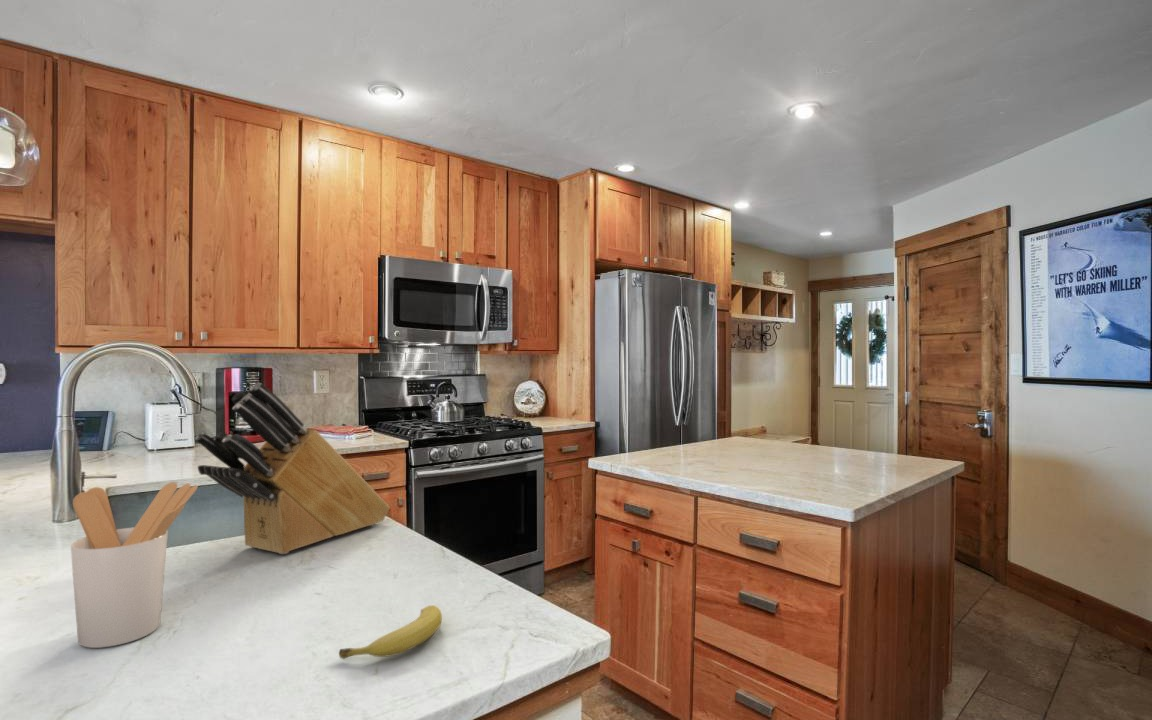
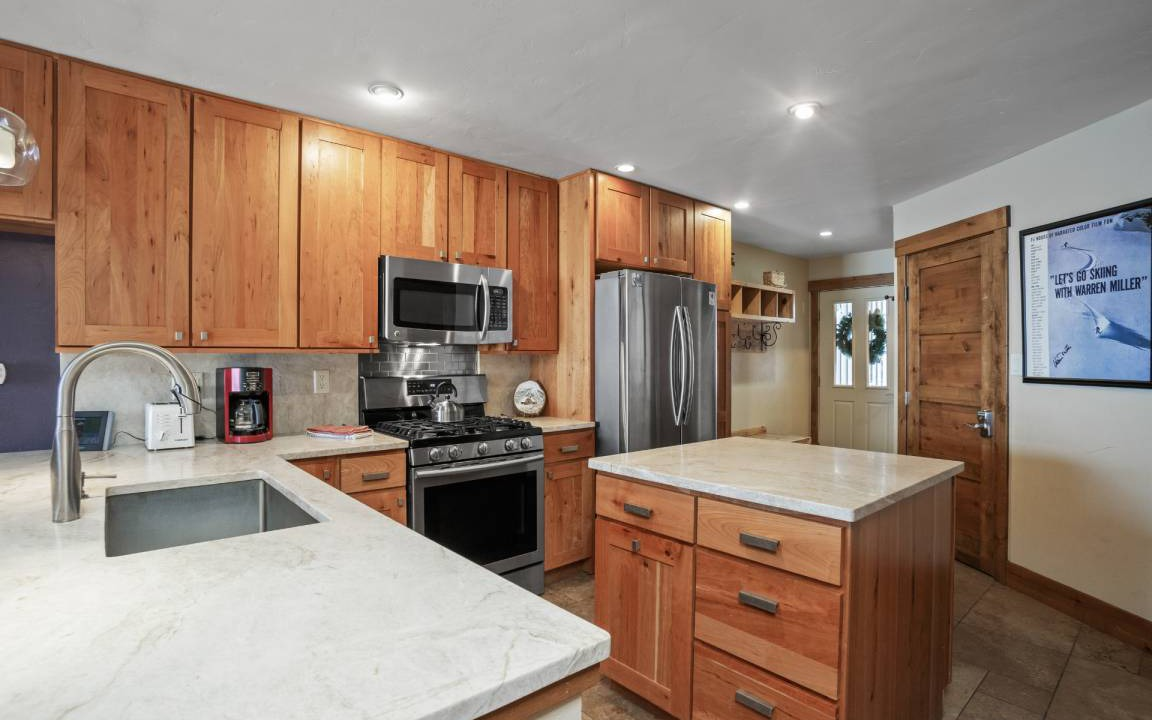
- knife block [194,382,391,555]
- utensil holder [70,481,198,649]
- fruit [338,604,443,660]
